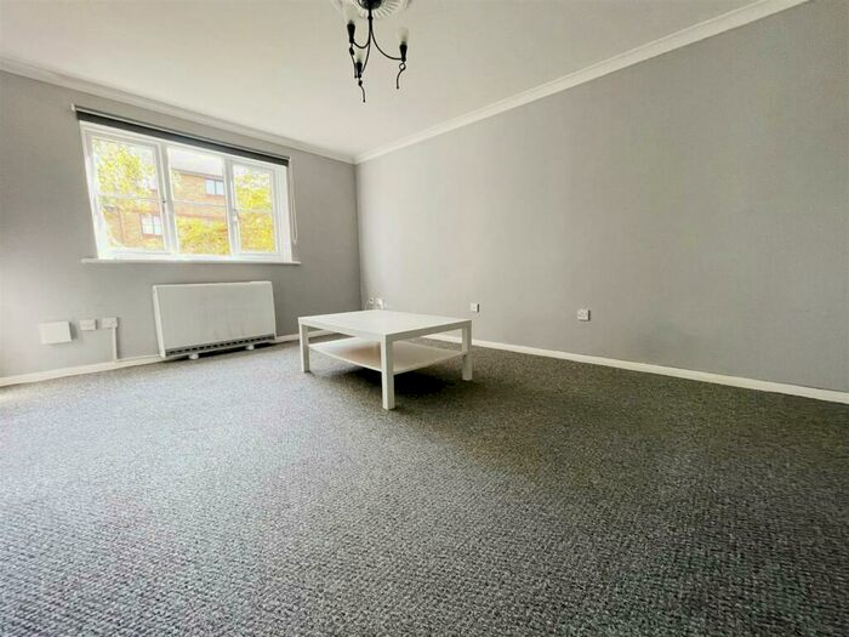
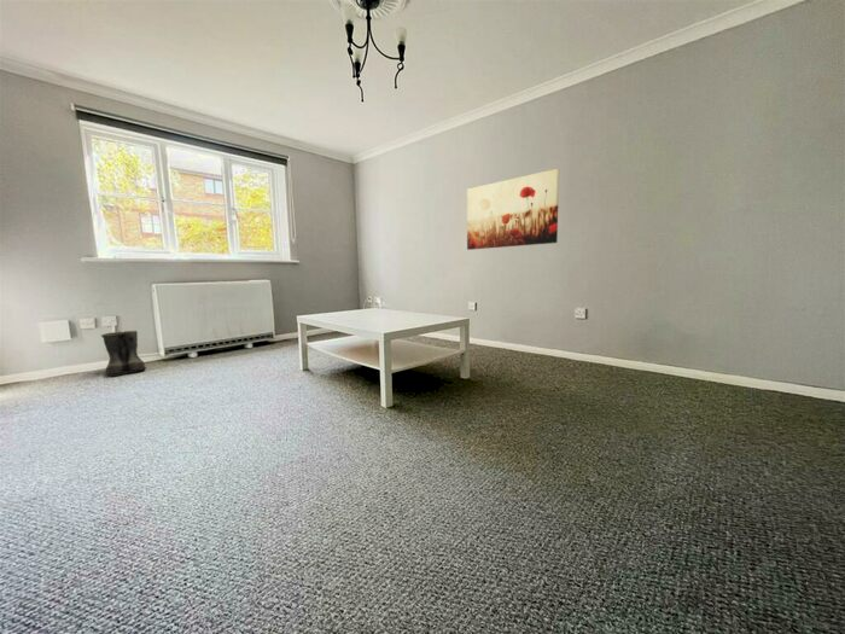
+ wall art [466,168,560,251]
+ boots [100,330,147,377]
